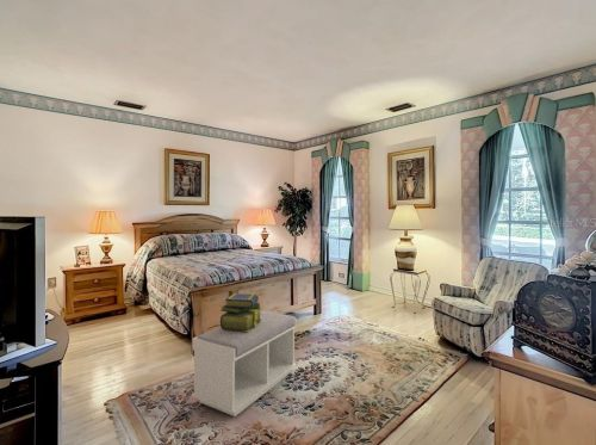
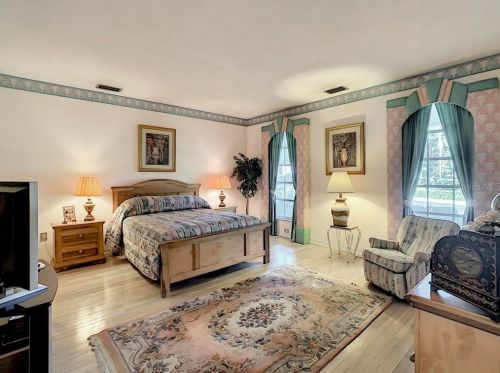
- bench [191,309,298,418]
- stack of books [219,292,263,332]
